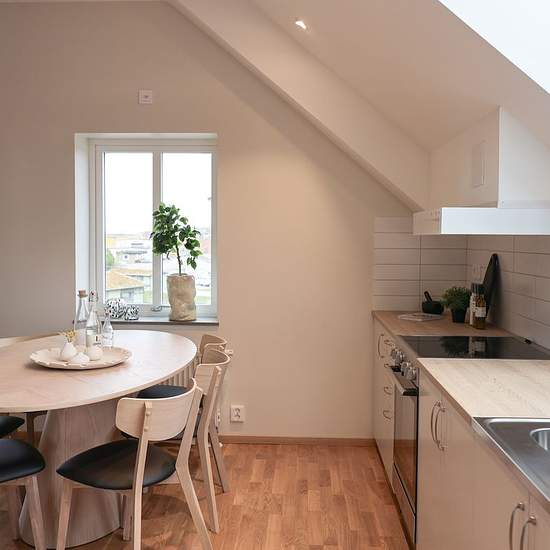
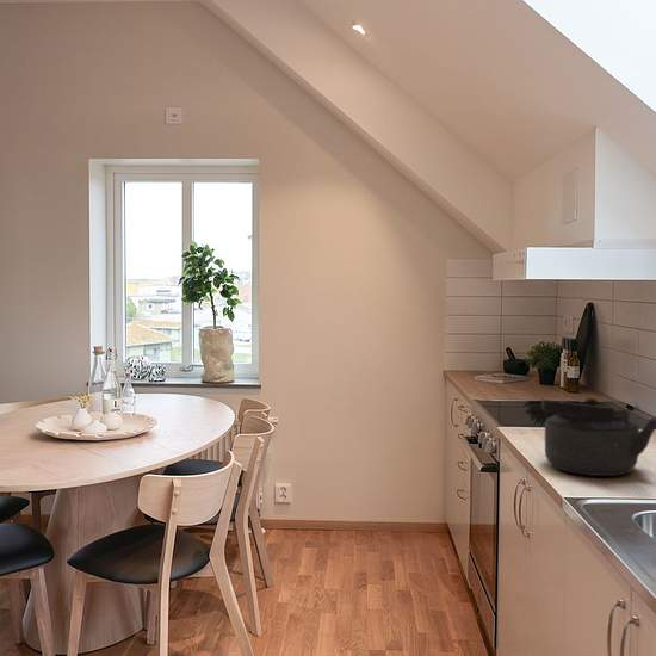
+ kettle [540,397,656,477]
